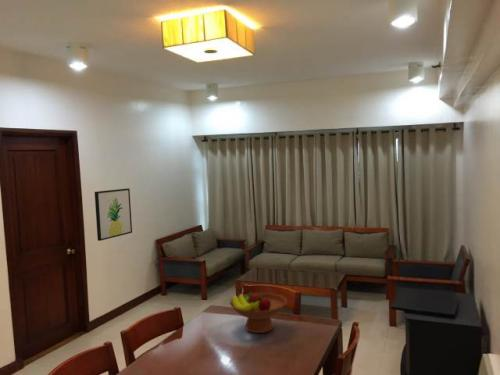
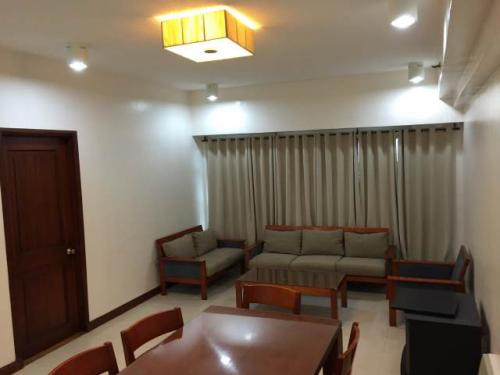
- fruit bowl [229,291,288,334]
- wall art [94,187,133,242]
